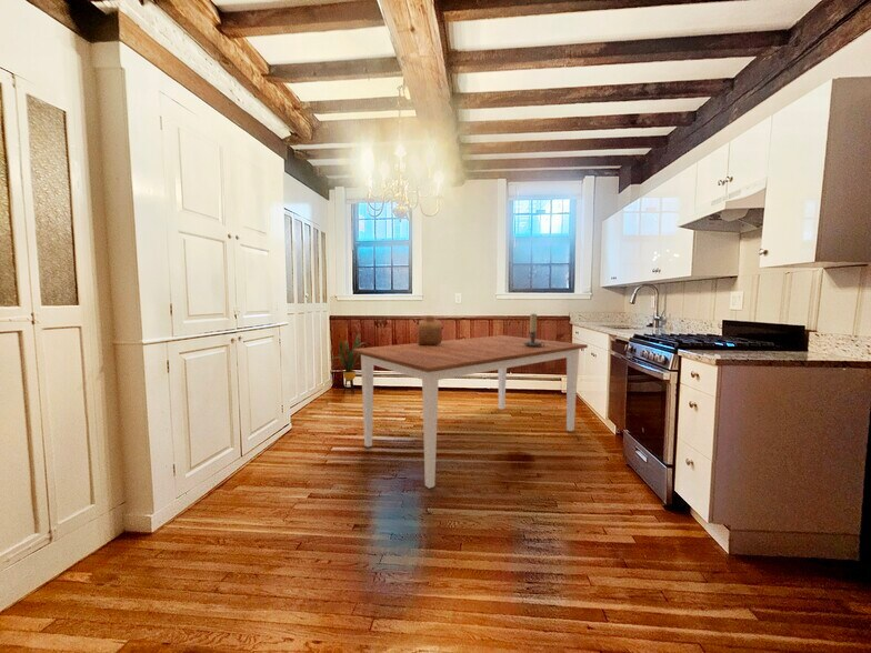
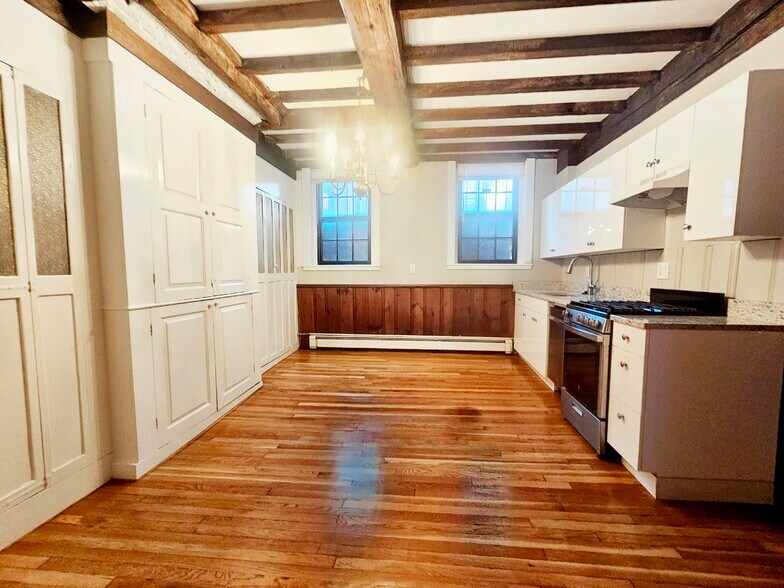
- dining table [351,334,589,490]
- vase [417,314,443,344]
- house plant [330,333,368,395]
- candle holder [523,313,544,346]
